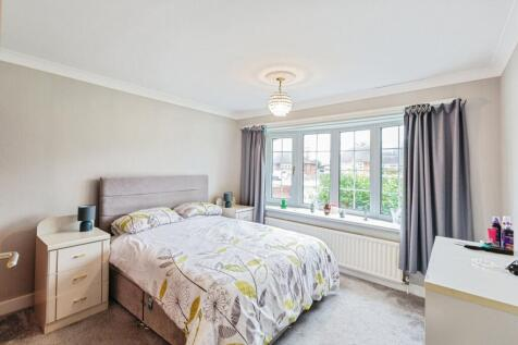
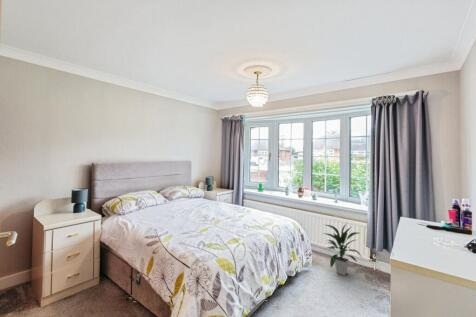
+ indoor plant [322,223,364,276]
